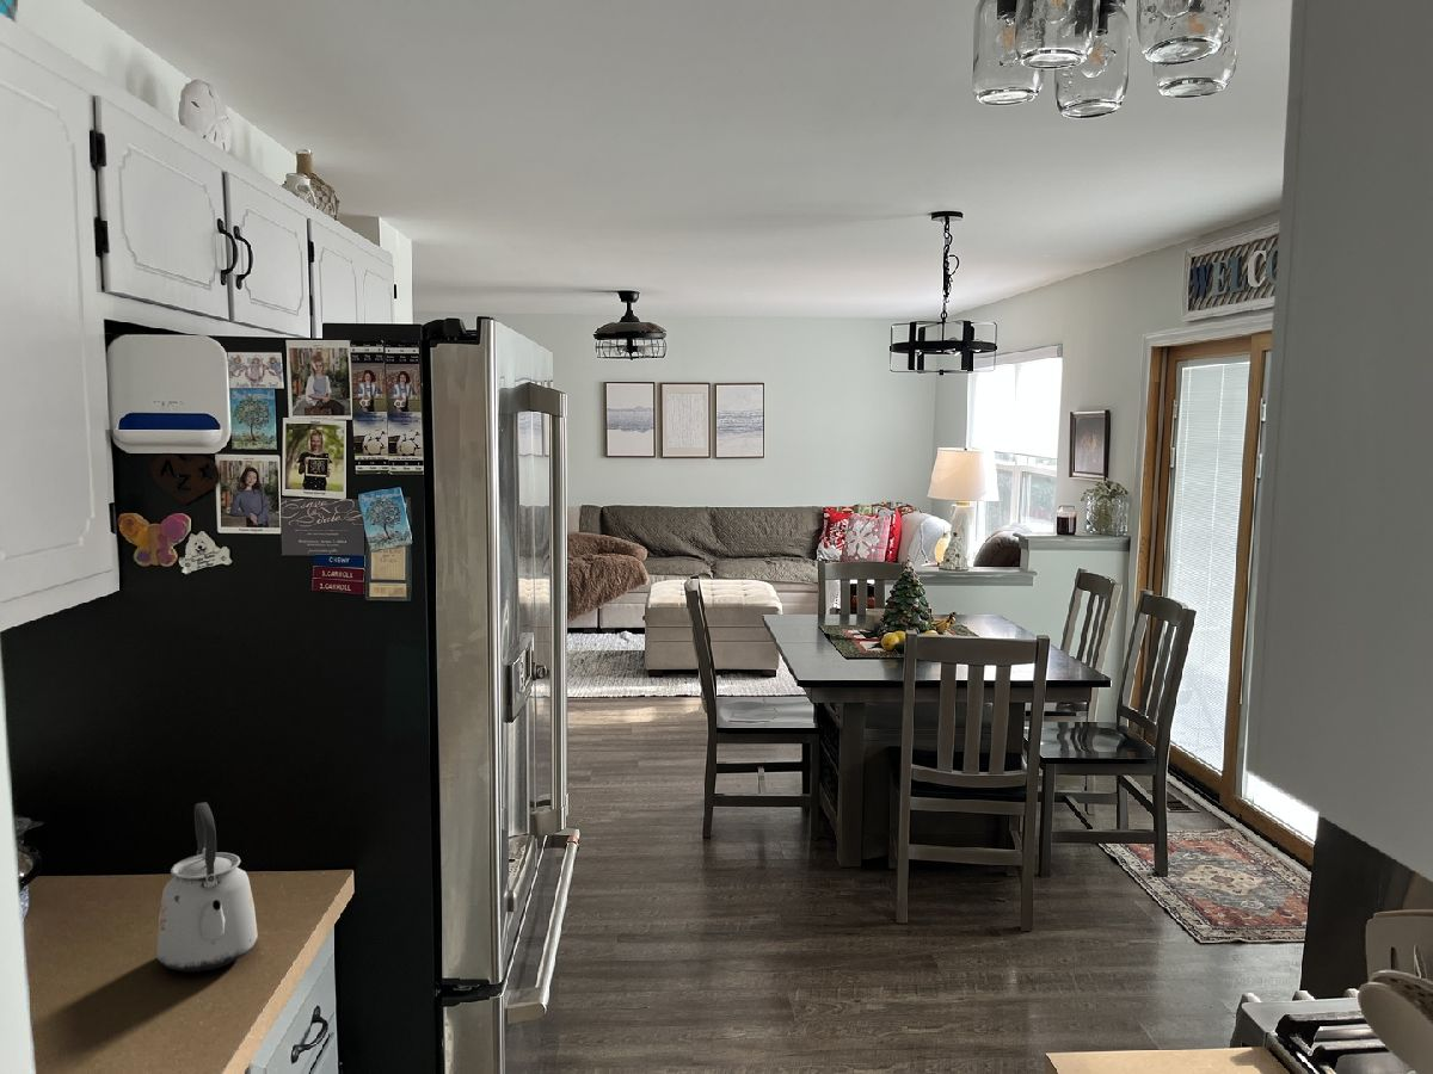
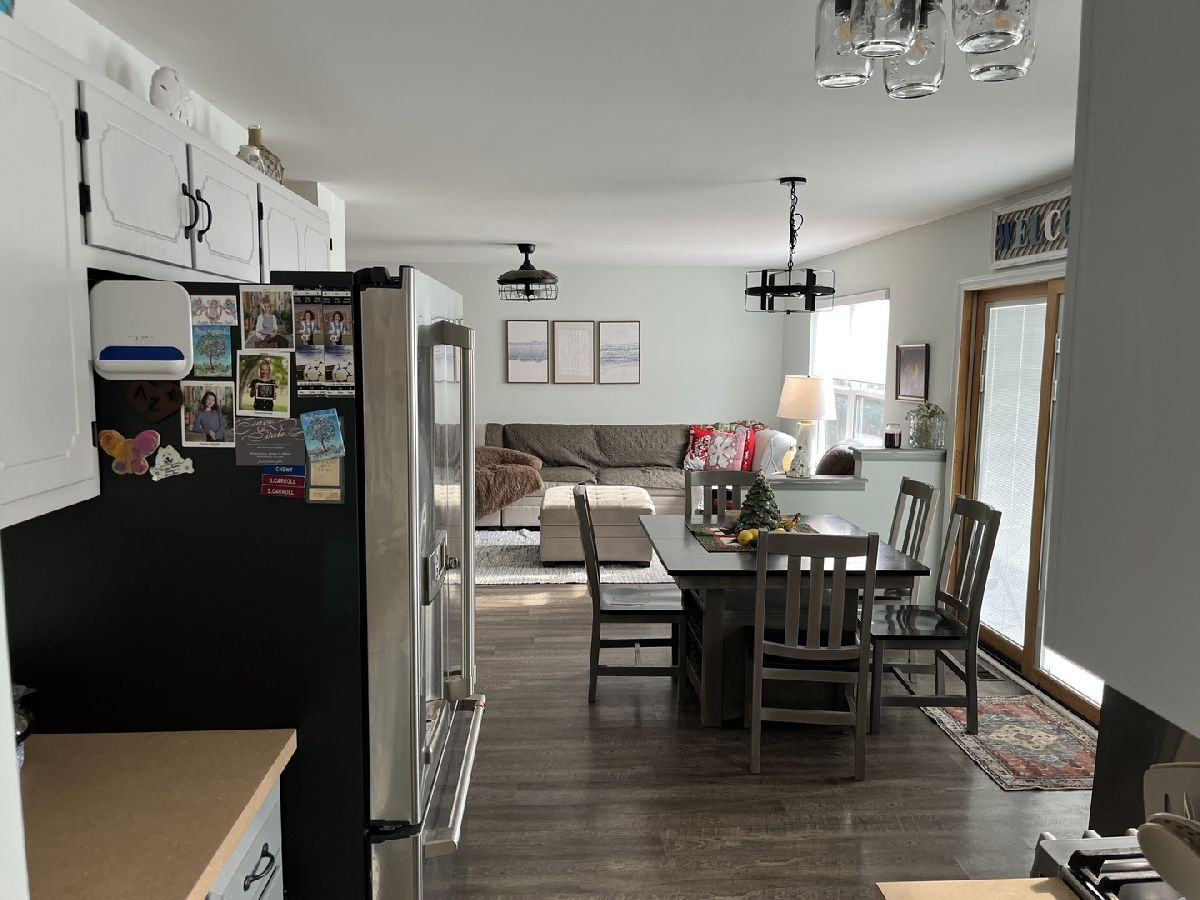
- kettle [155,802,259,973]
